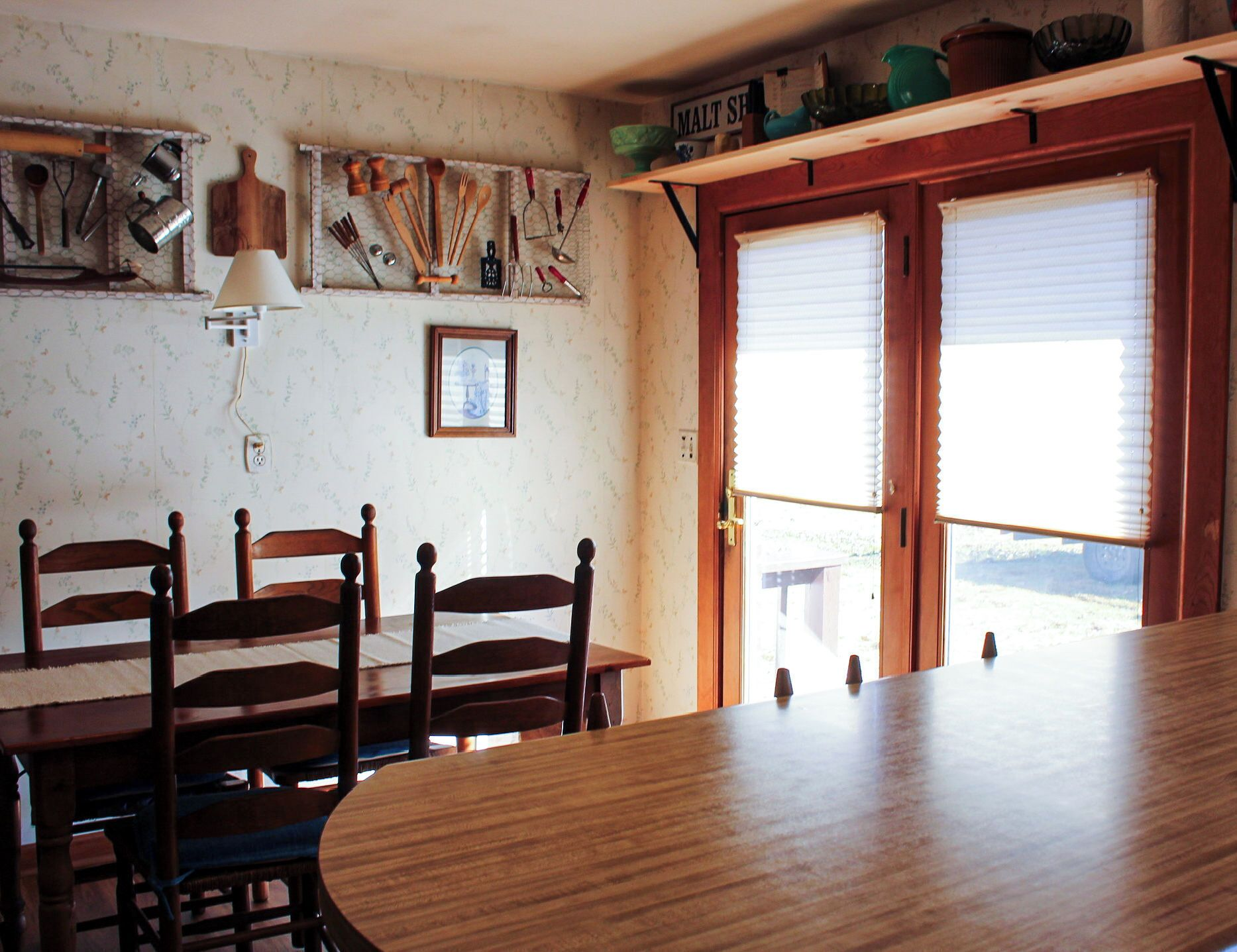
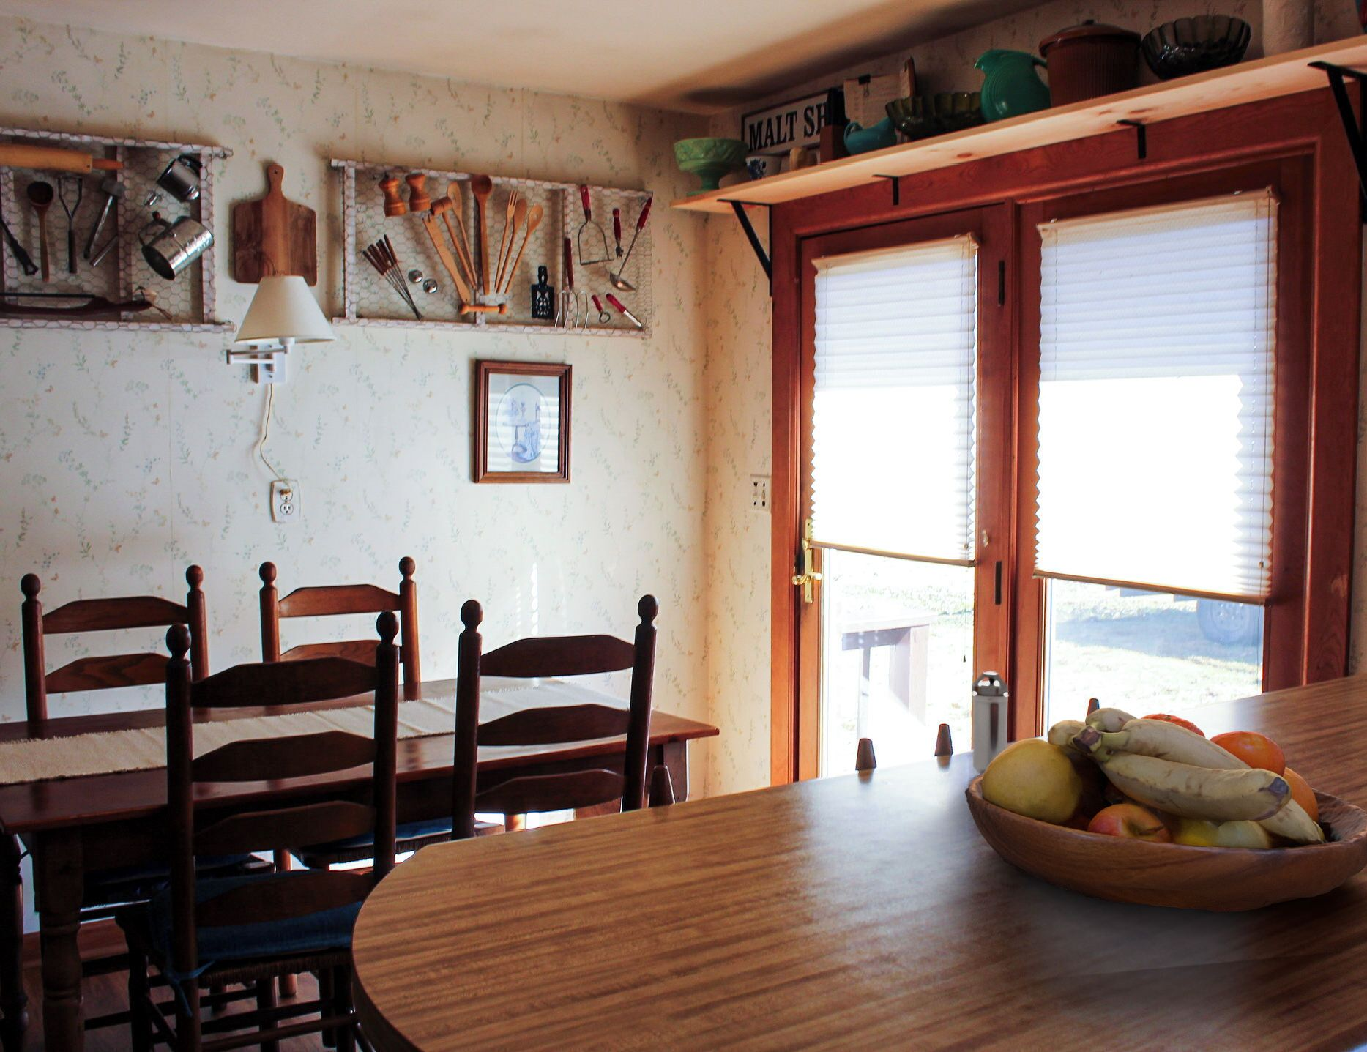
+ shaker [971,671,1010,776]
+ fruit bowl [965,707,1367,913]
